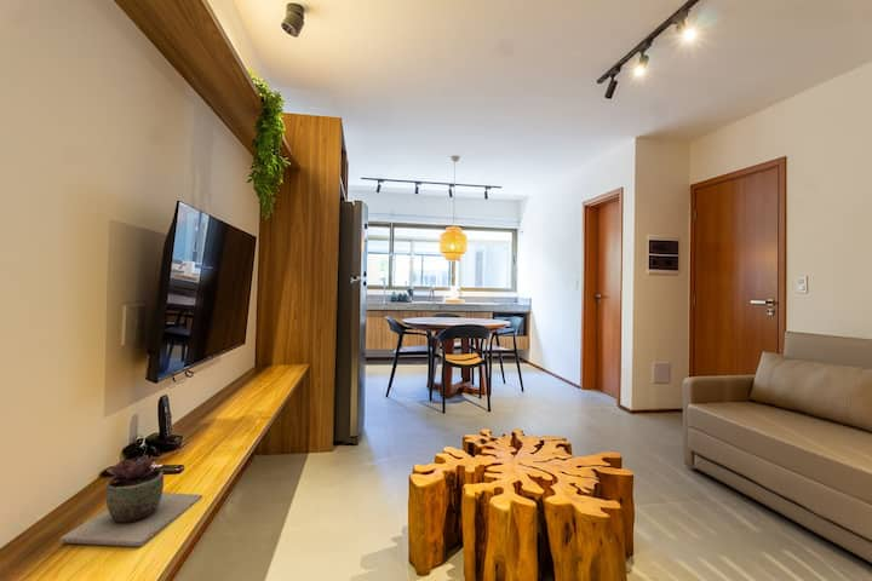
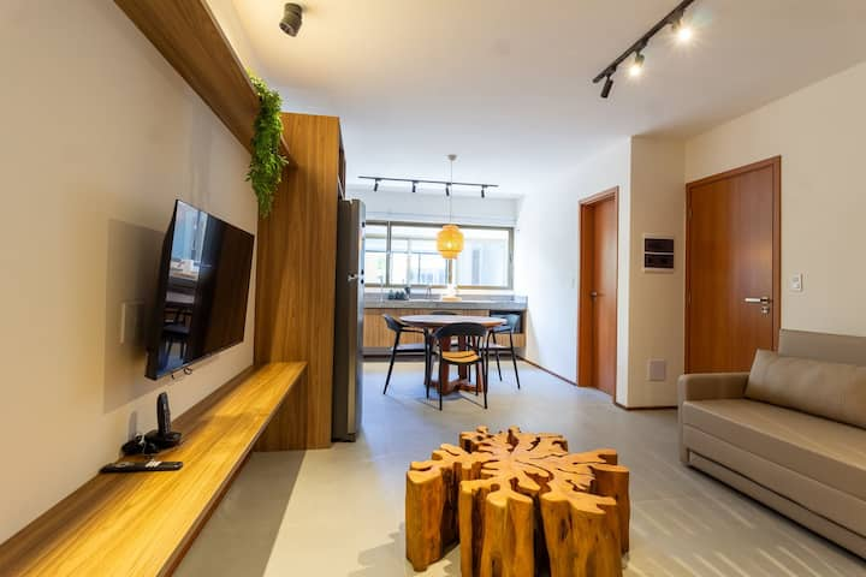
- succulent plant [59,454,203,547]
